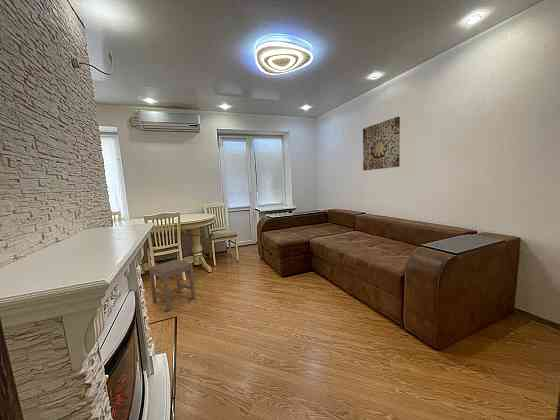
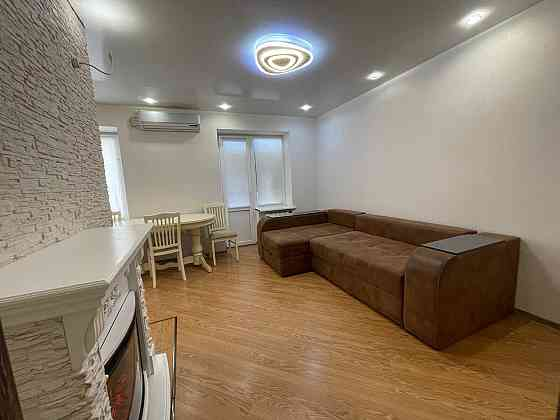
- stool [148,258,196,312]
- wall art [362,116,401,171]
